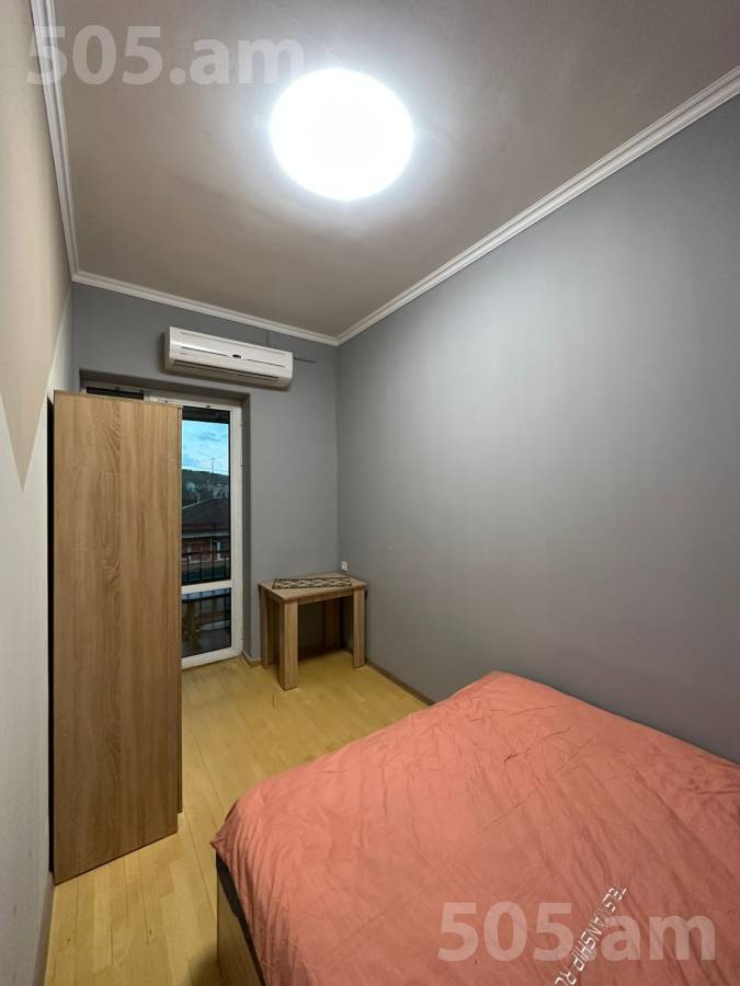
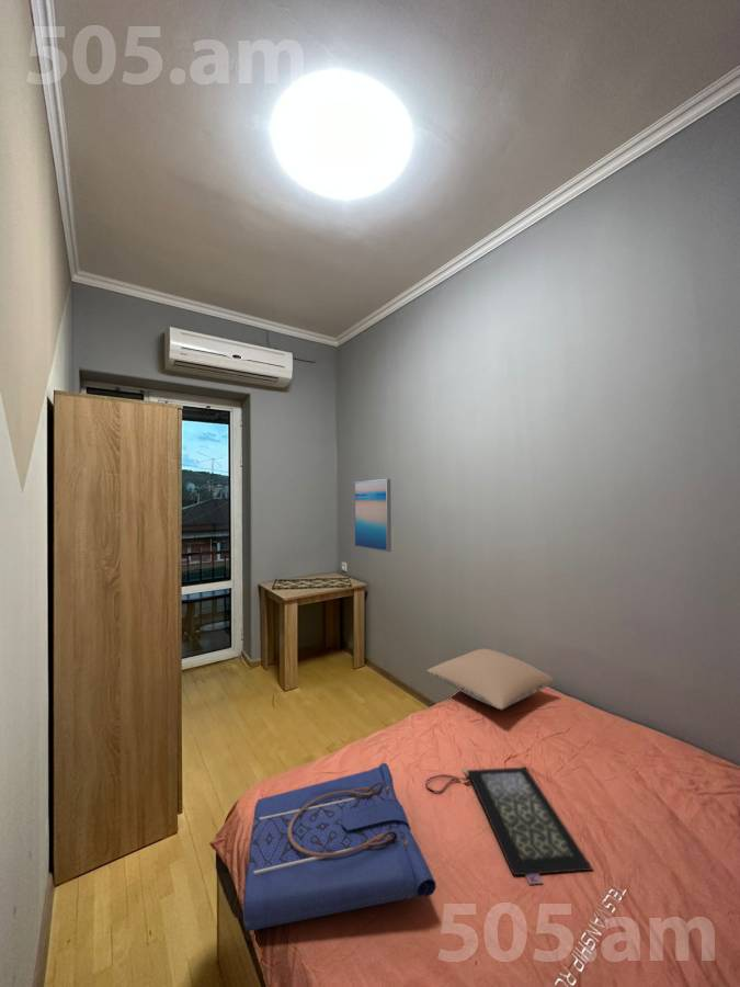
+ clutch bag [424,765,594,886]
+ wall art [353,478,392,553]
+ tote bag [242,762,437,932]
+ pillow [425,648,555,711]
